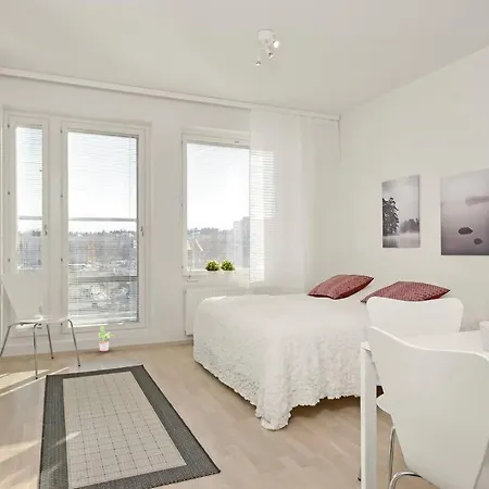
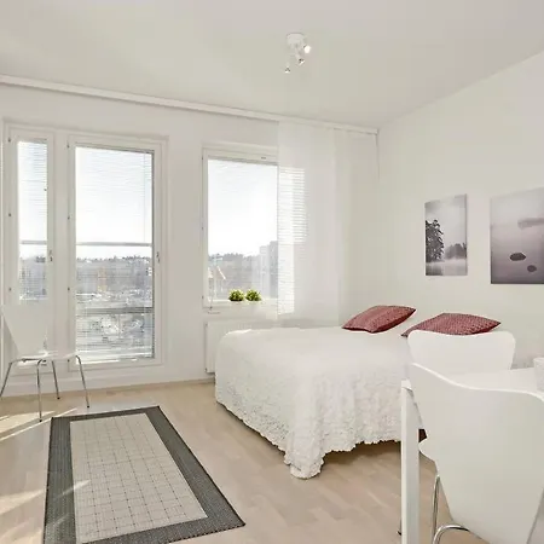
- potted plant [97,324,118,352]
